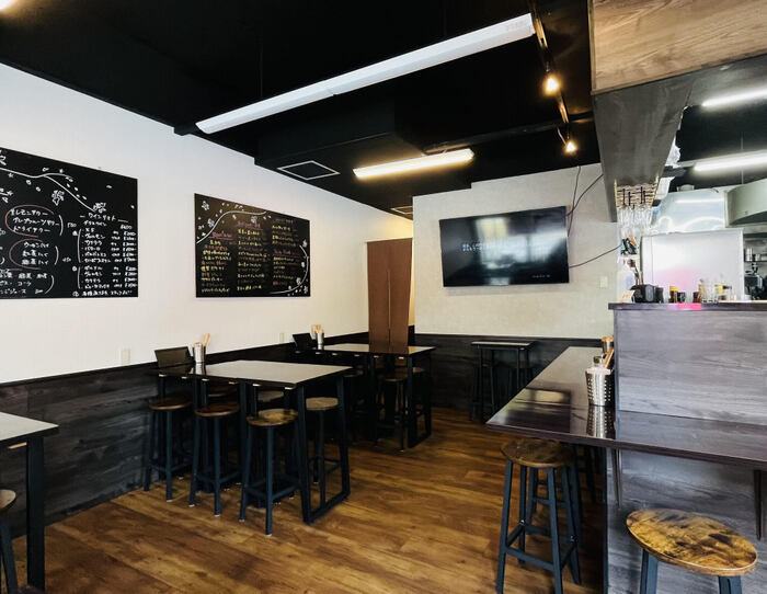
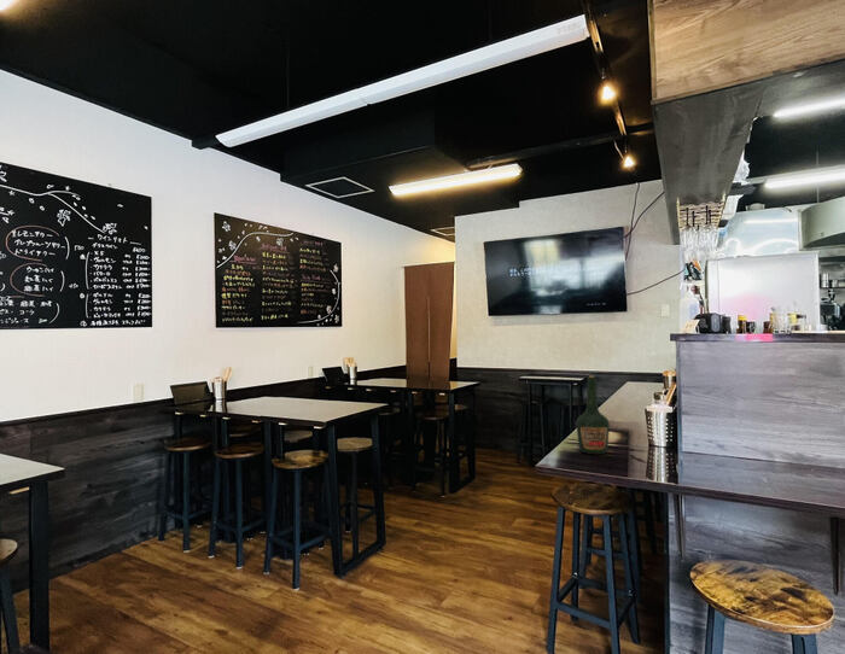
+ bottle [575,374,611,455]
